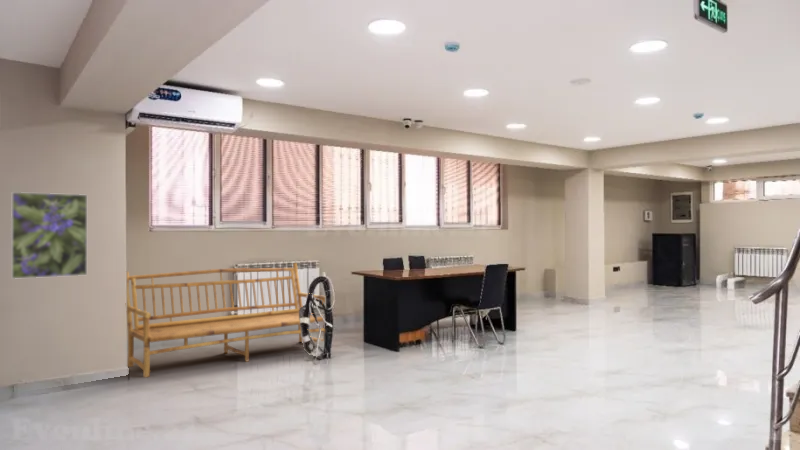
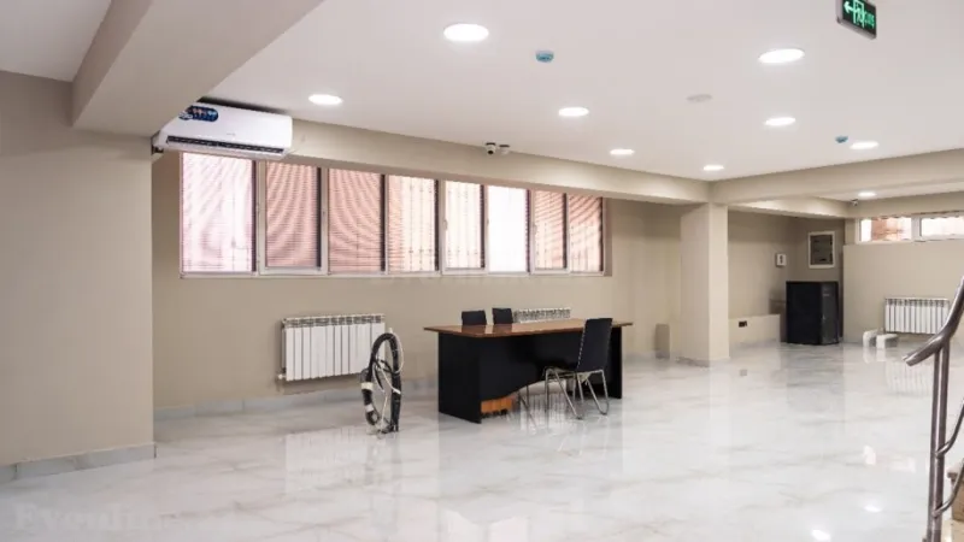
- wooden bench [126,262,326,378]
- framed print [10,191,88,280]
